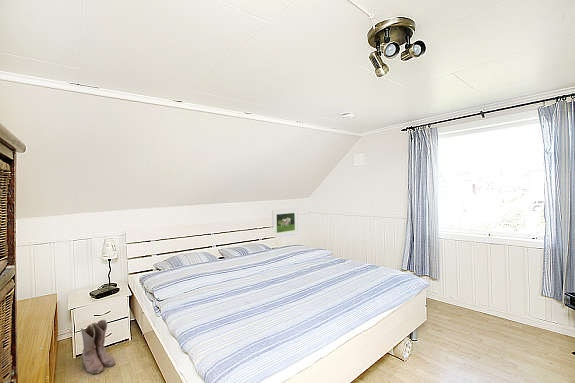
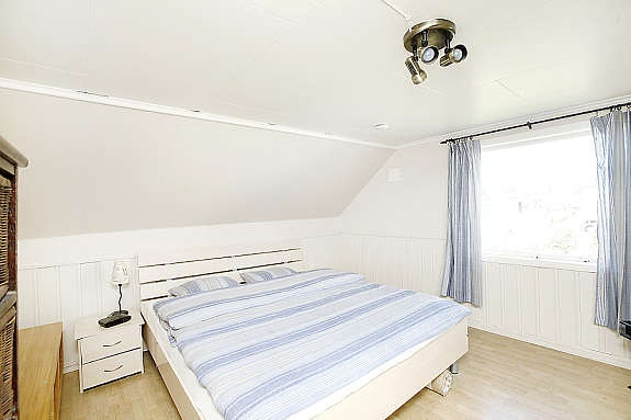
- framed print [271,208,299,238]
- boots [80,319,116,375]
